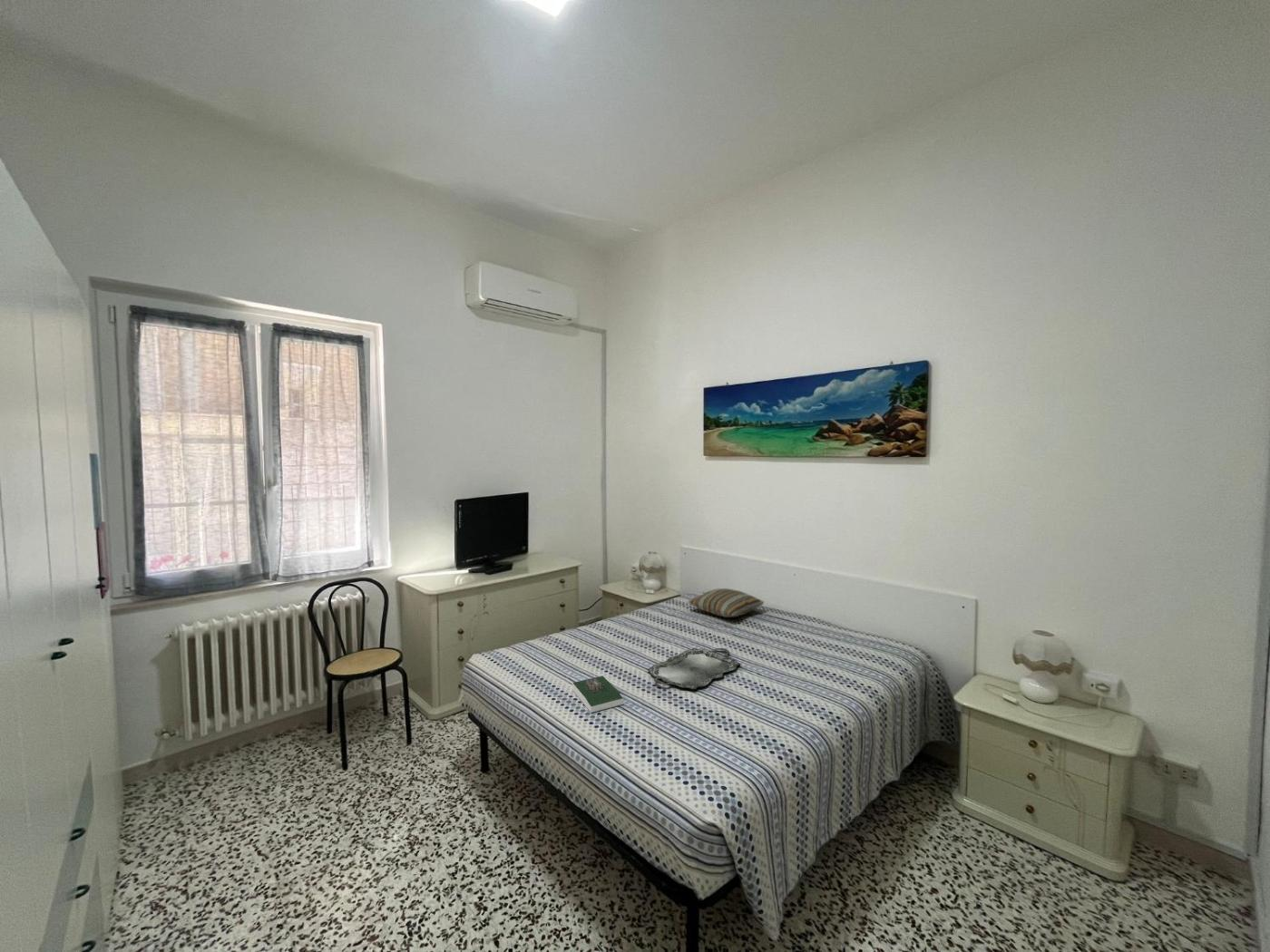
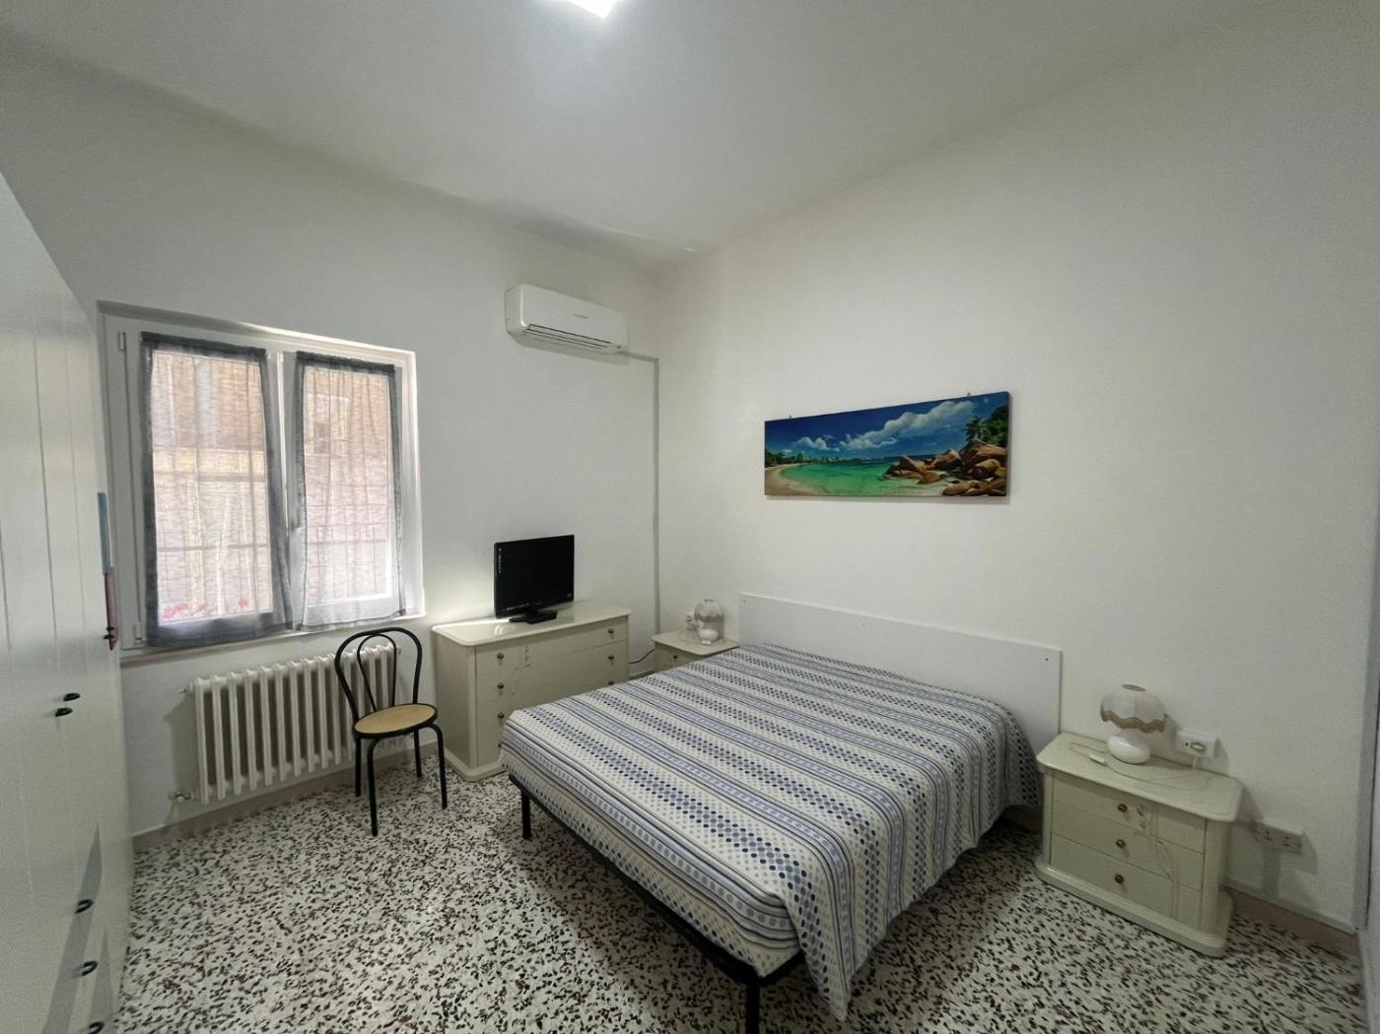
- serving tray [647,647,741,690]
- book [572,675,624,714]
- pillow [687,588,765,618]
